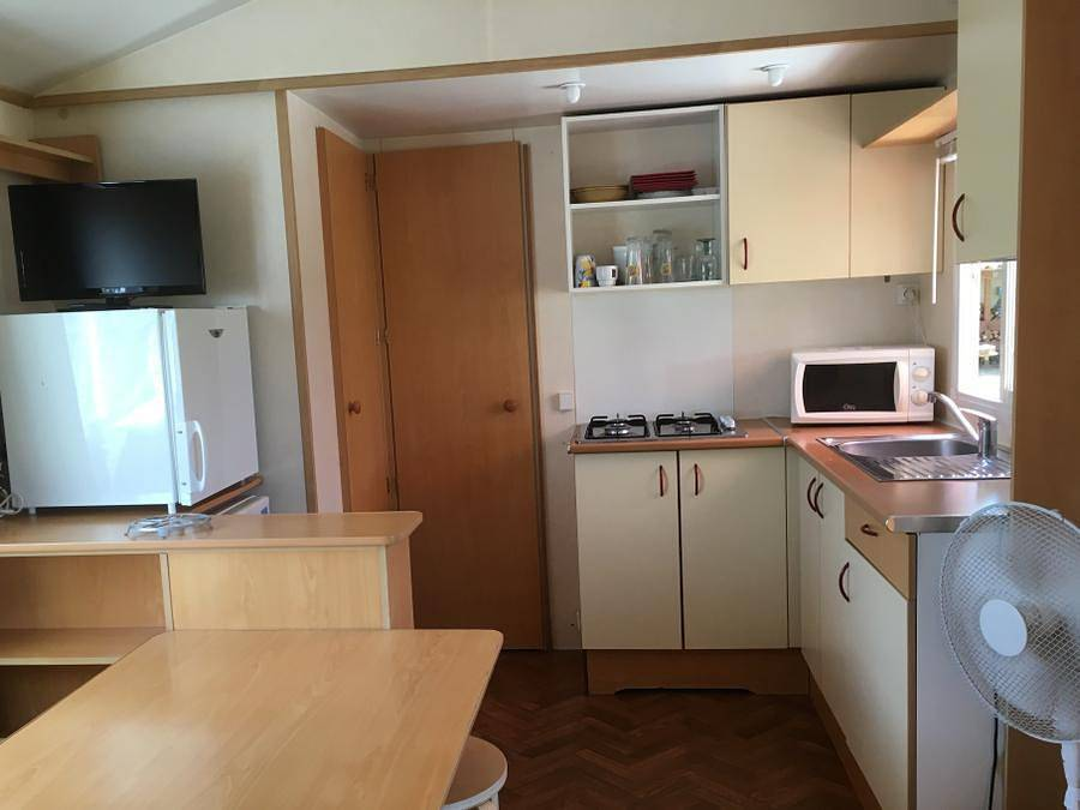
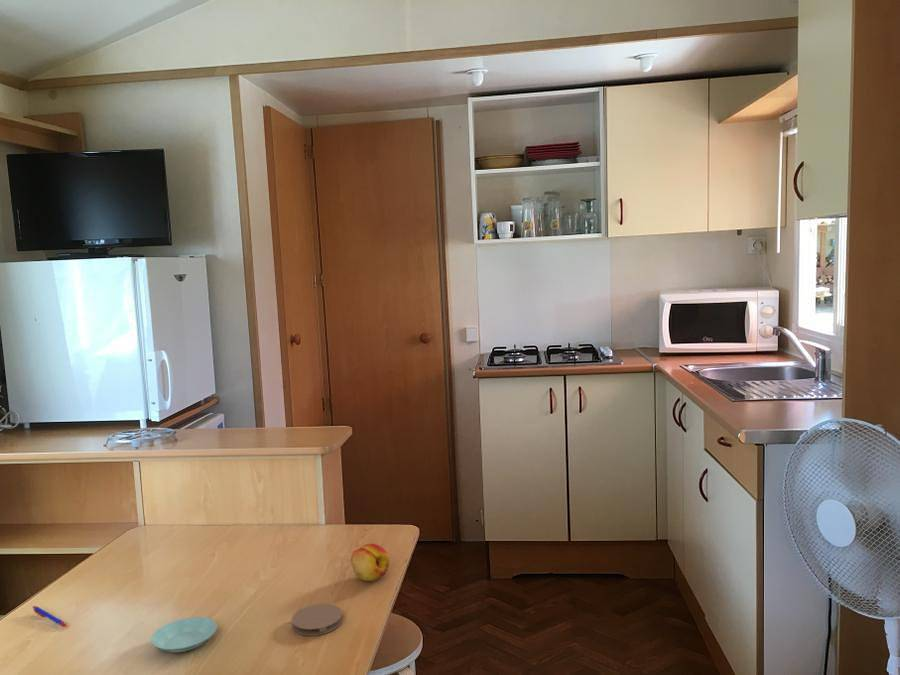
+ pen [32,605,69,628]
+ coaster [291,603,344,637]
+ fruit [350,543,391,582]
+ saucer [150,616,218,653]
